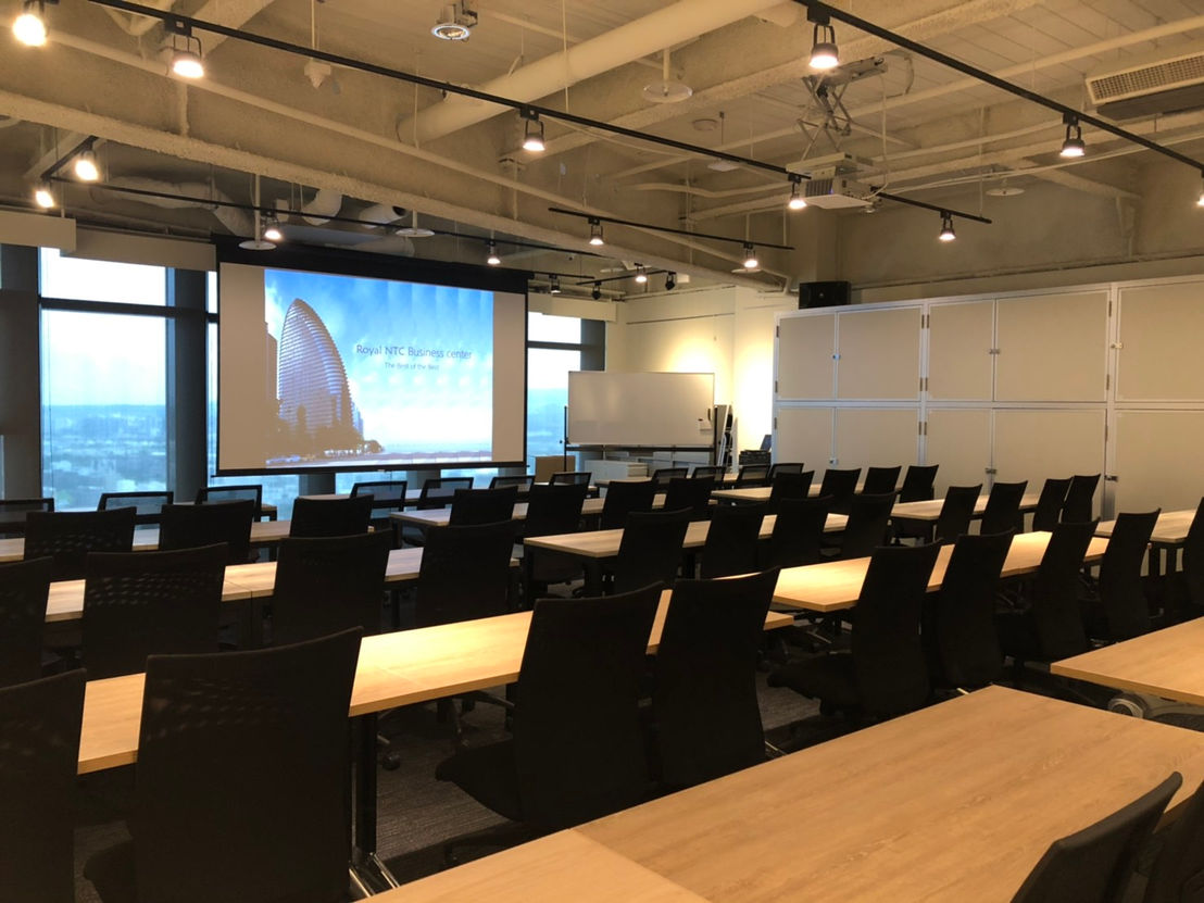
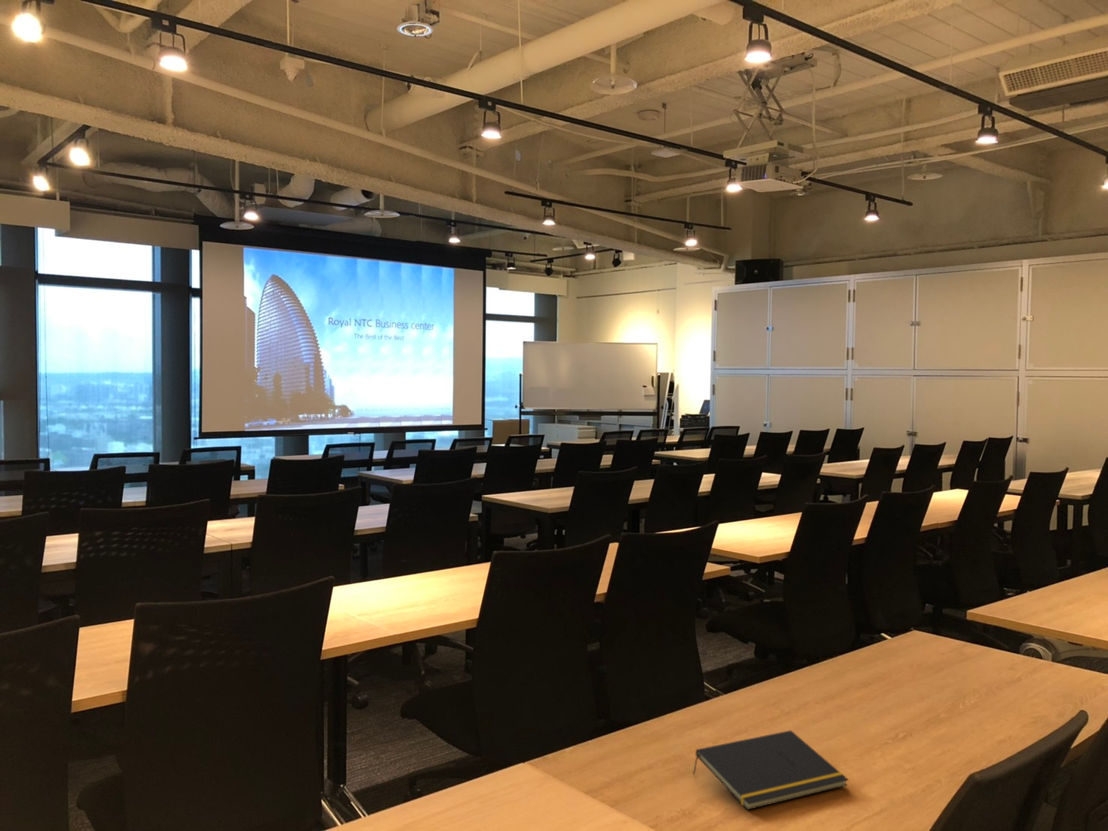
+ notepad [692,729,849,811]
